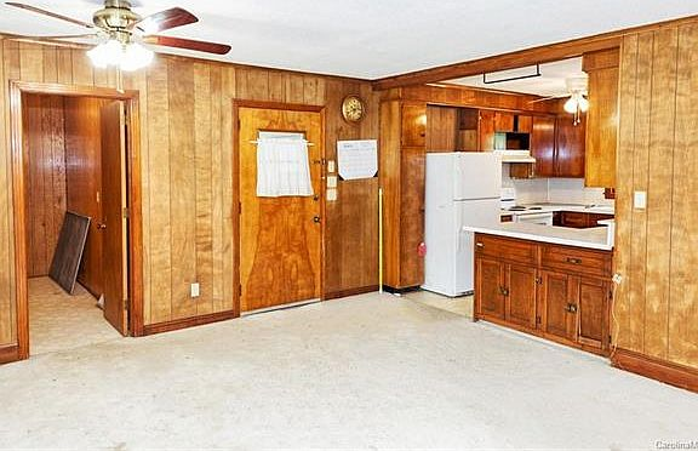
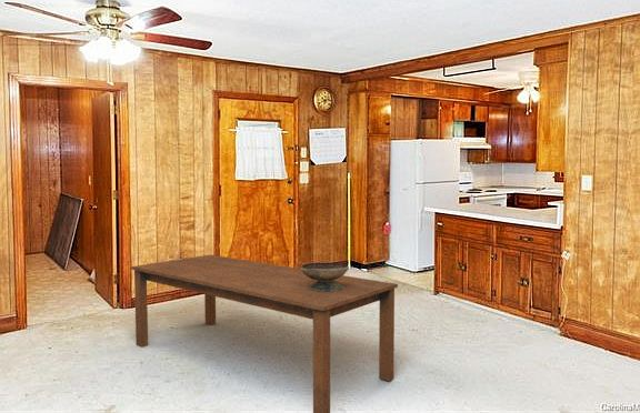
+ dining table [130,253,399,413]
+ decorative bowl [299,262,350,292]
